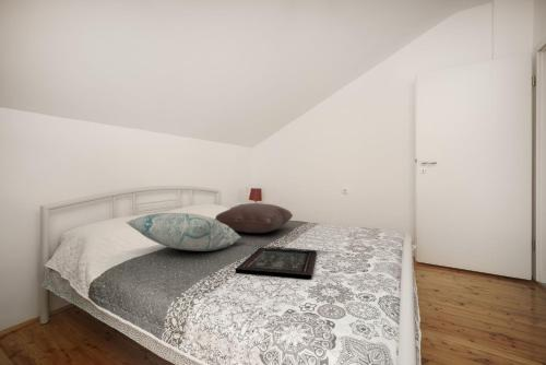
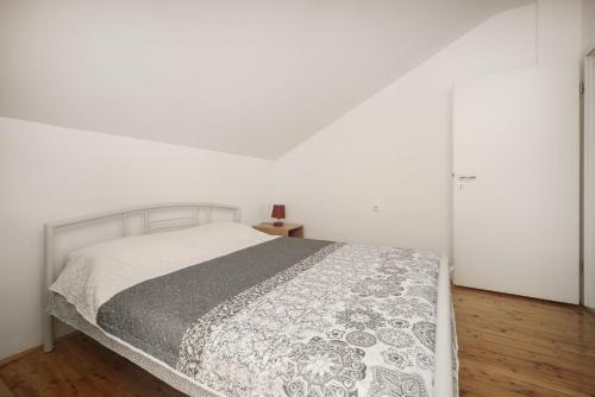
- decorative pillow [124,212,241,252]
- tray [235,247,318,280]
- pillow [214,202,294,234]
